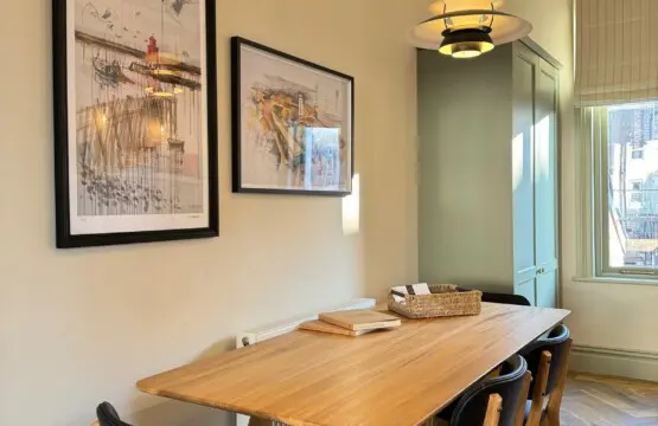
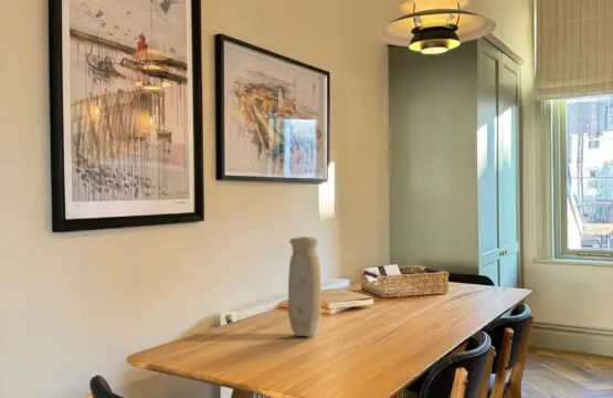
+ vase [287,235,323,337]
